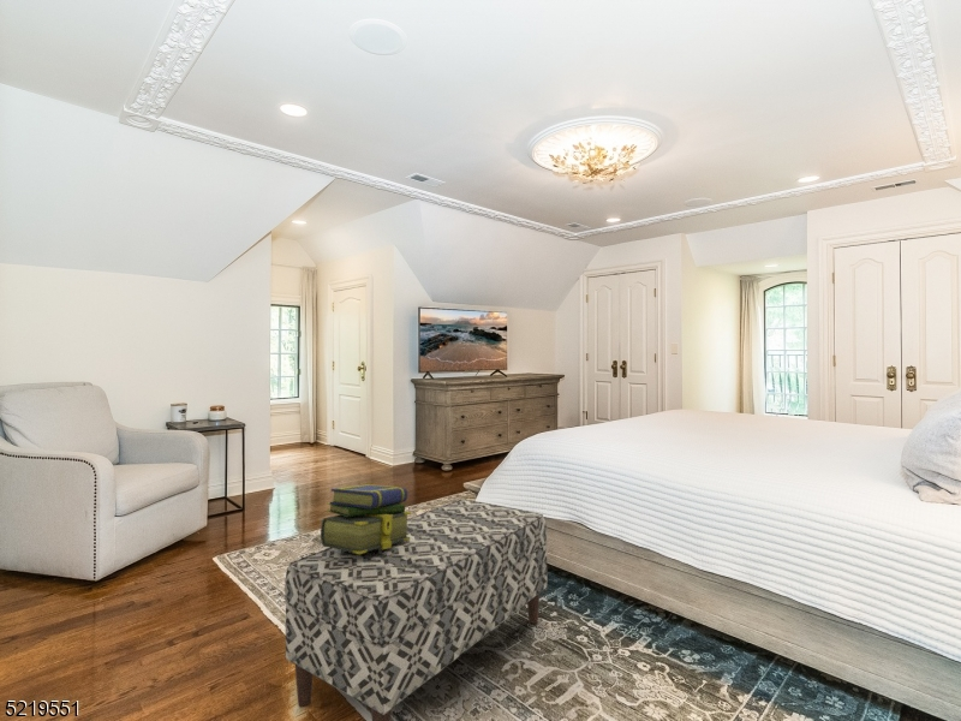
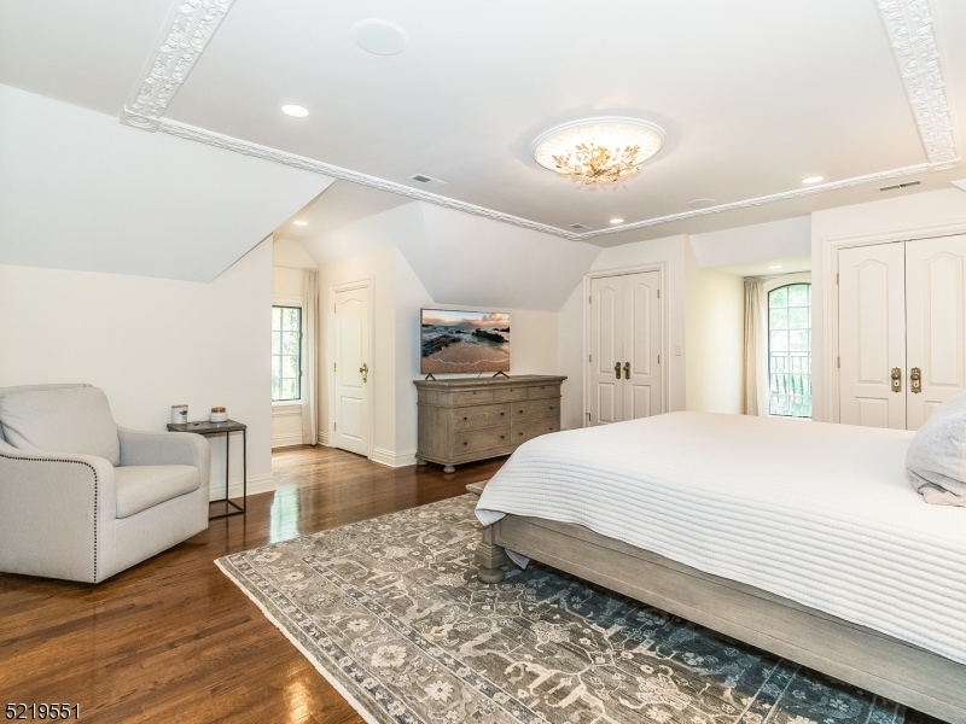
- bench [283,497,548,721]
- stack of books [320,483,412,554]
